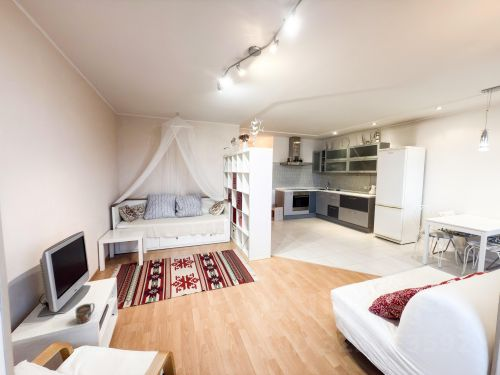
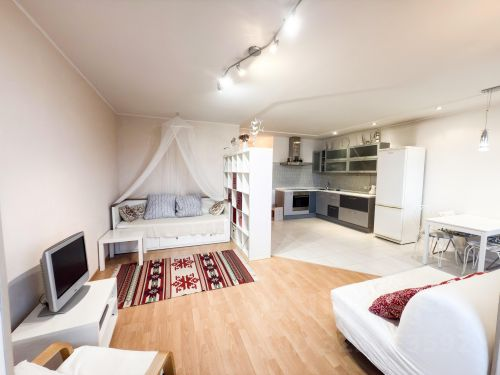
- mug [75,302,96,325]
